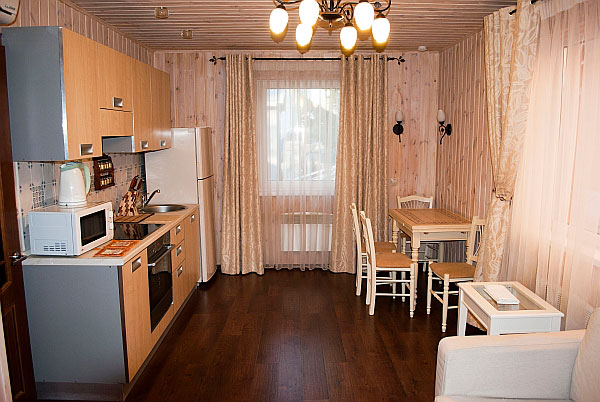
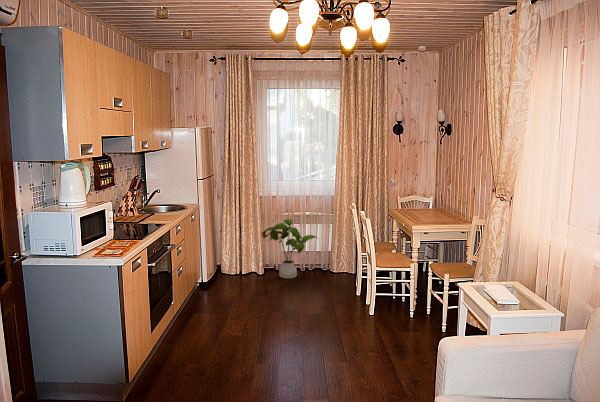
+ house plant [260,218,320,279]
